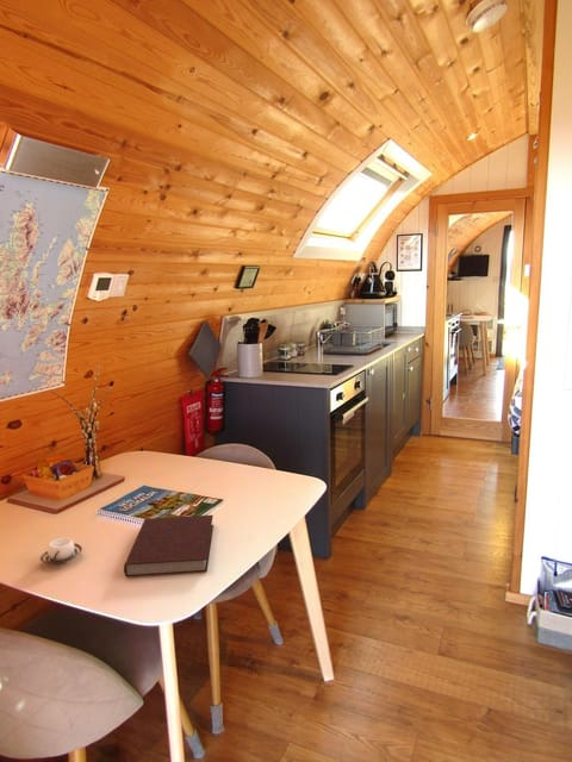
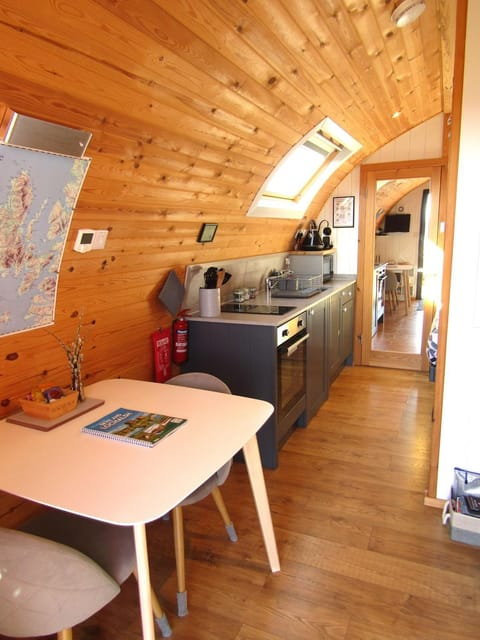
- cup [39,537,83,566]
- notebook [123,514,214,577]
